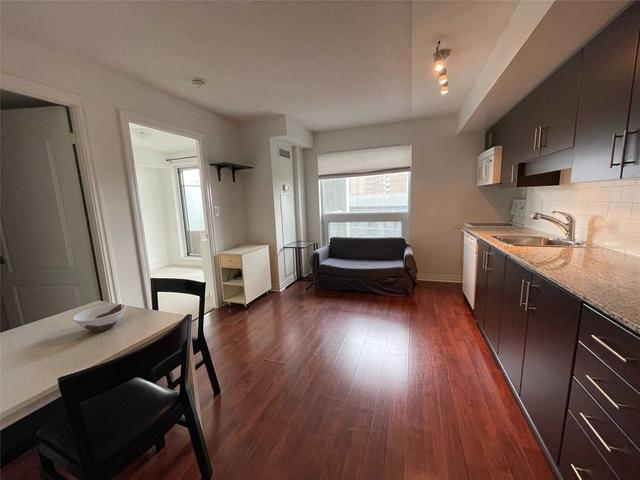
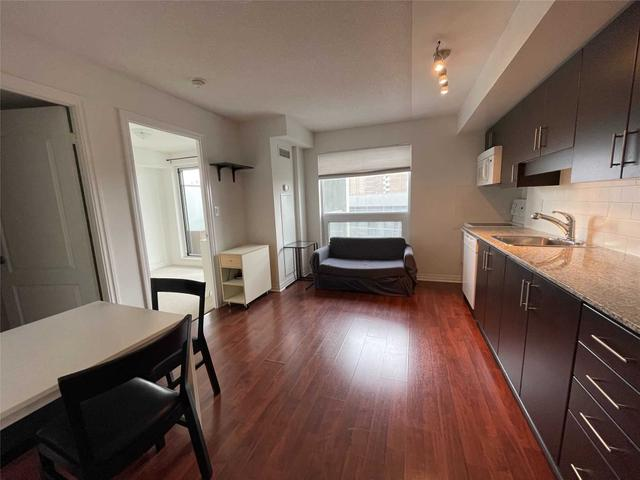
- bowl [72,303,127,333]
